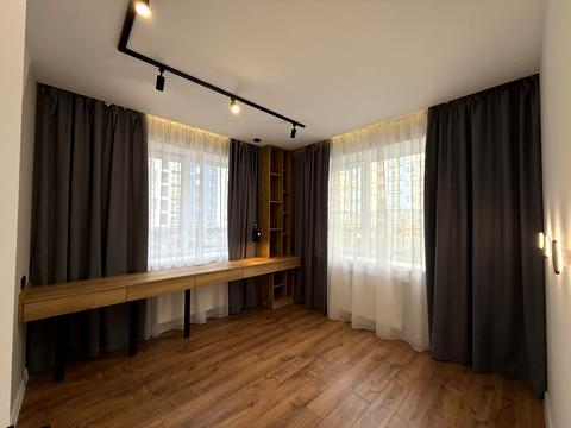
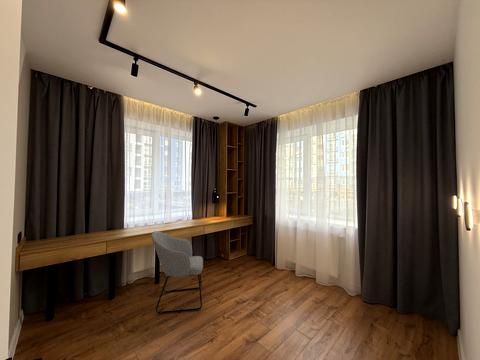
+ chair [151,230,204,315]
